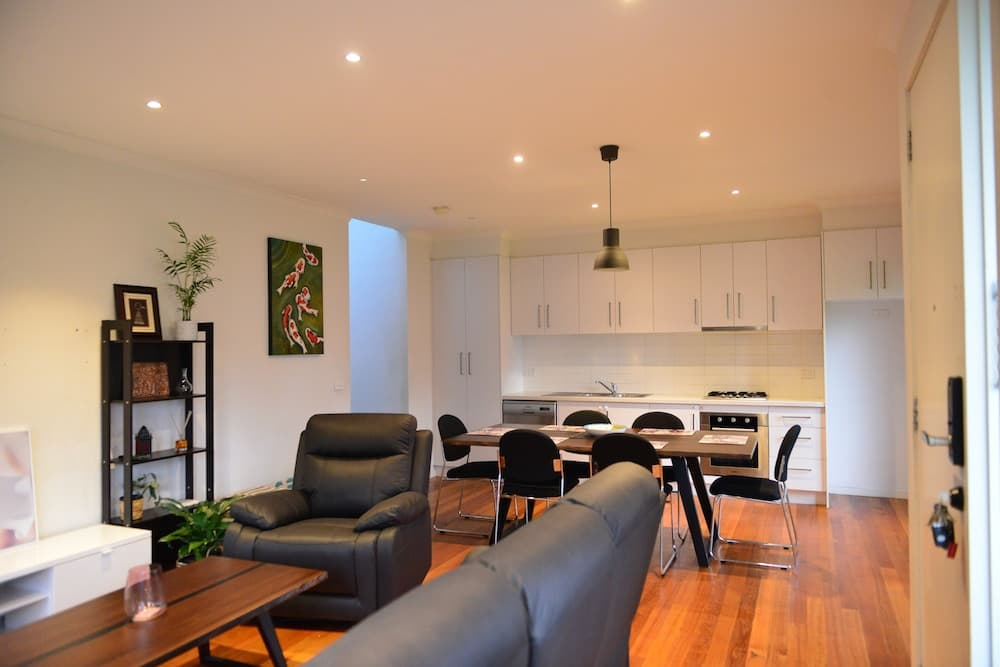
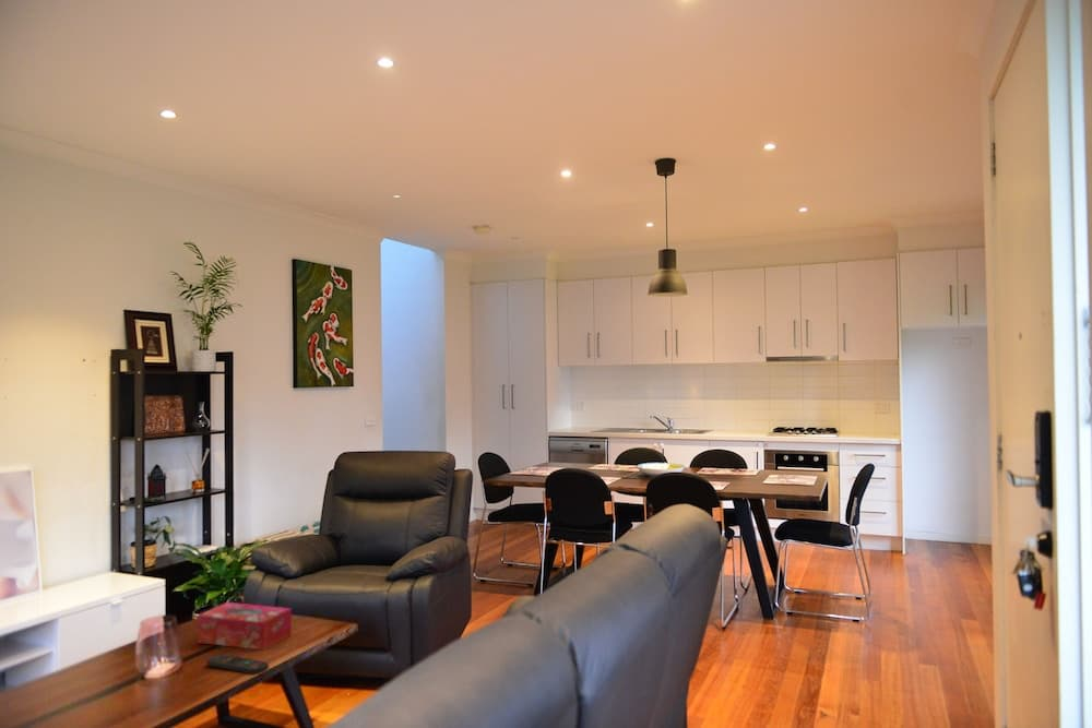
+ tissue box [197,601,293,651]
+ remote control [206,653,270,676]
